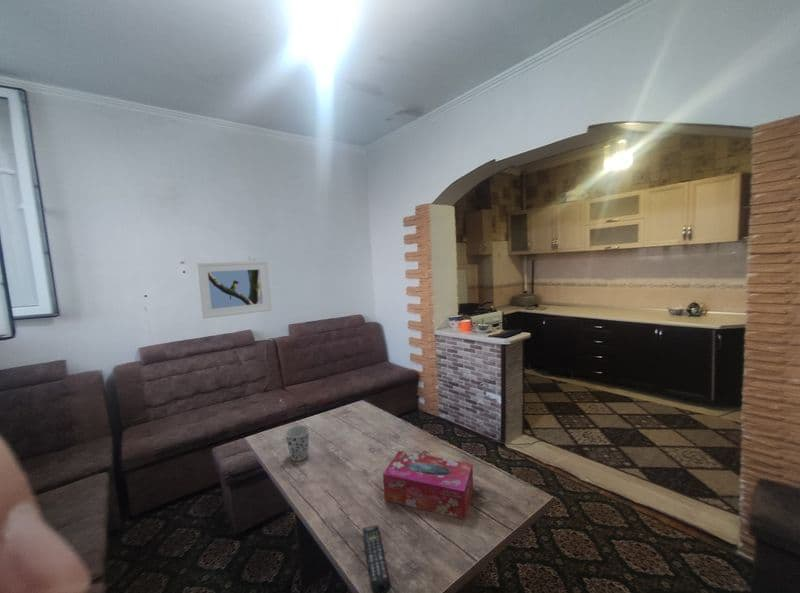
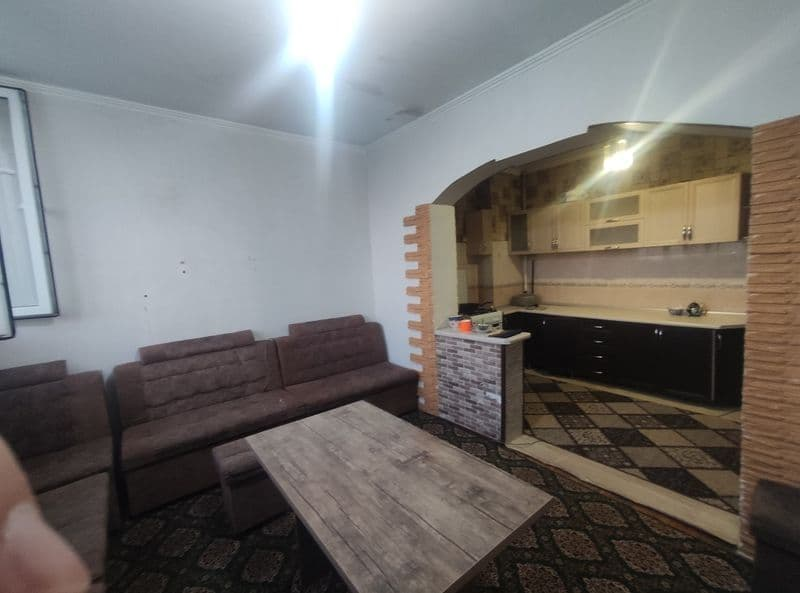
- remote control [362,524,392,593]
- tissue box [382,450,474,521]
- cup [284,424,311,462]
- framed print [195,260,273,320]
